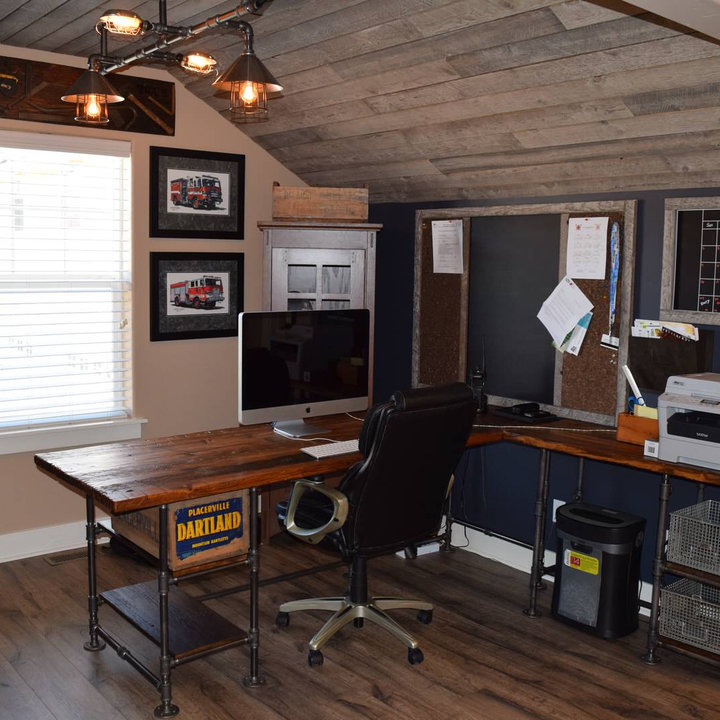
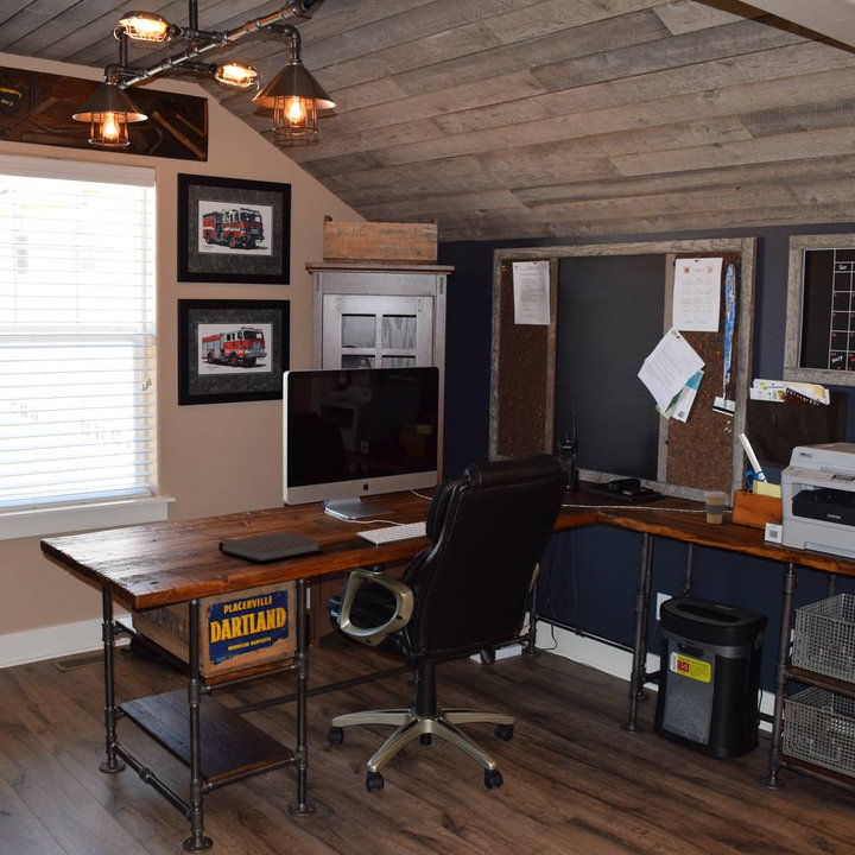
+ coffee cup [703,490,728,525]
+ notebook [217,531,324,563]
